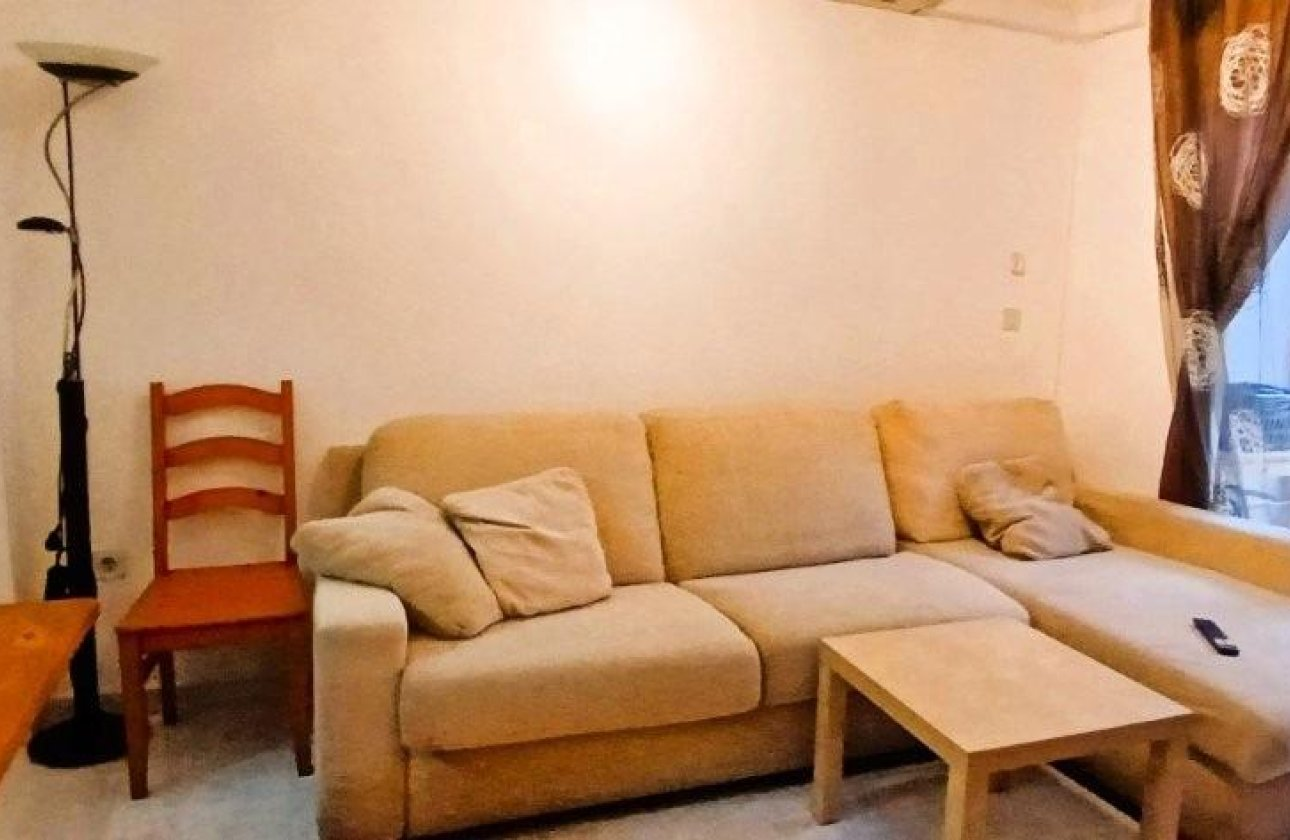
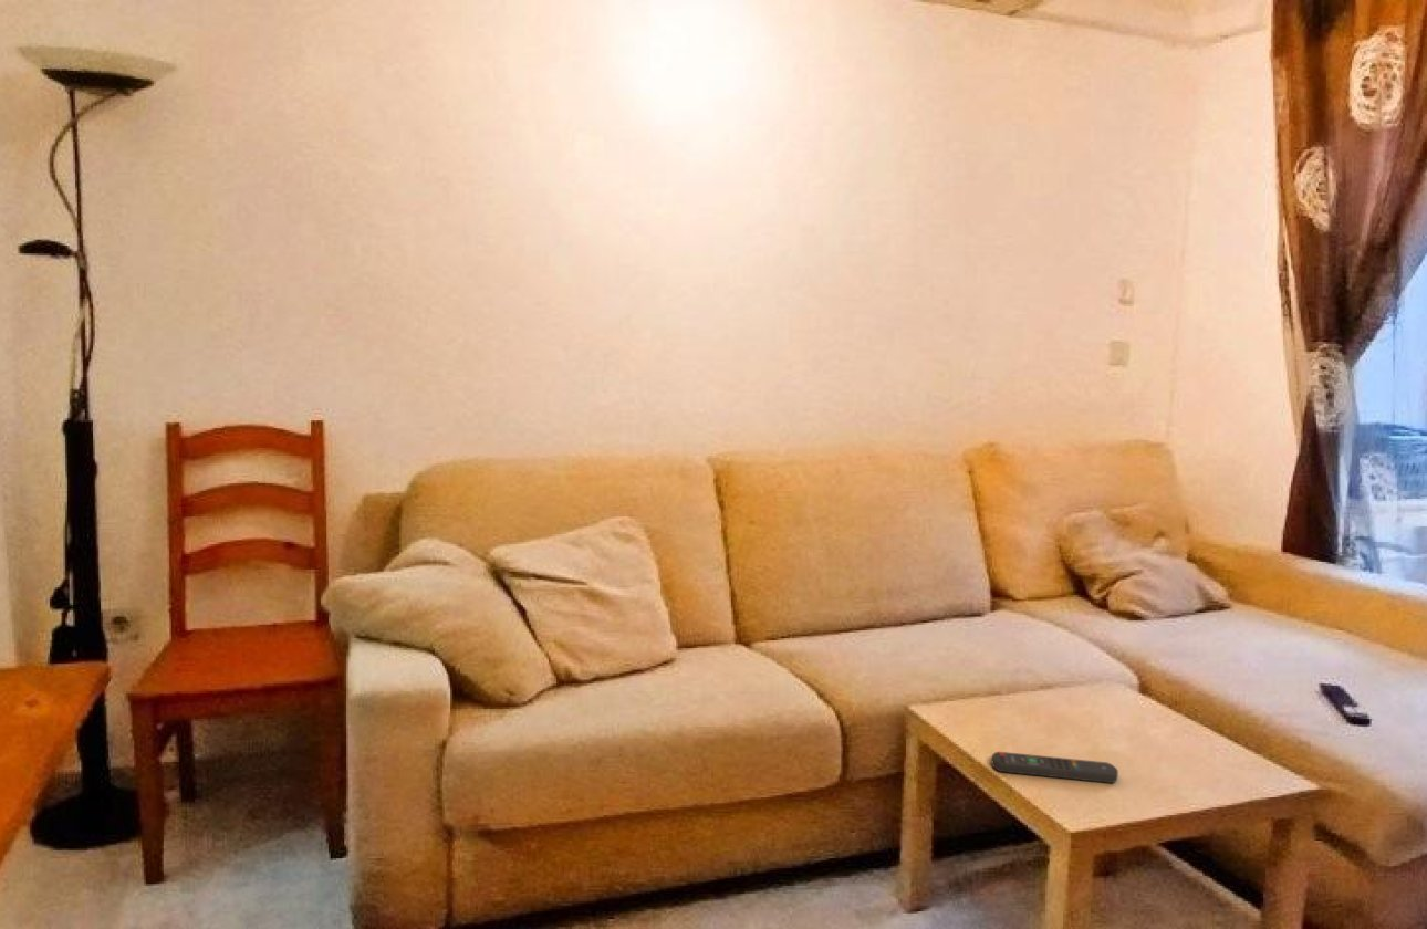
+ remote control [991,751,1119,784]
